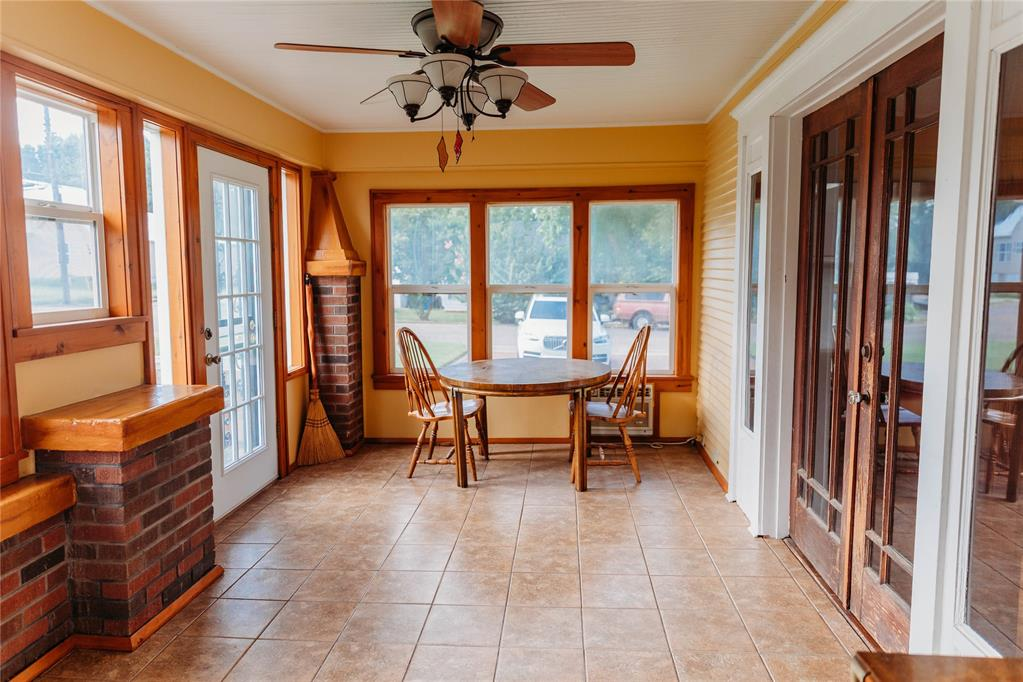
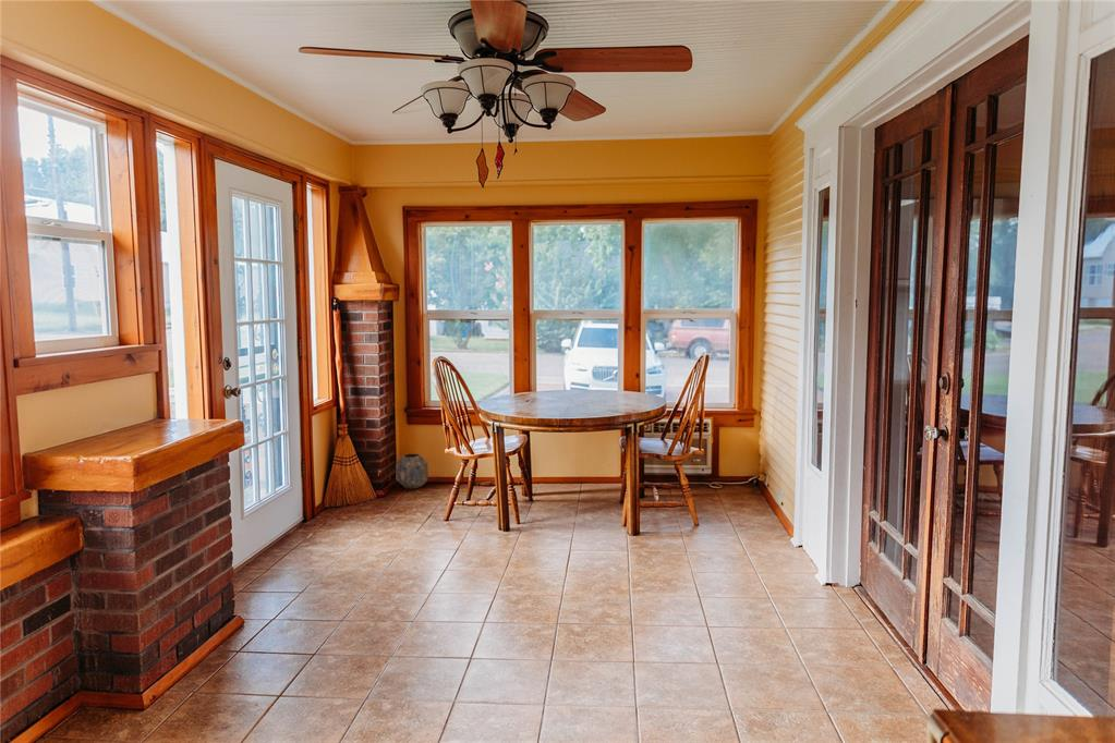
+ planter [395,453,429,489]
